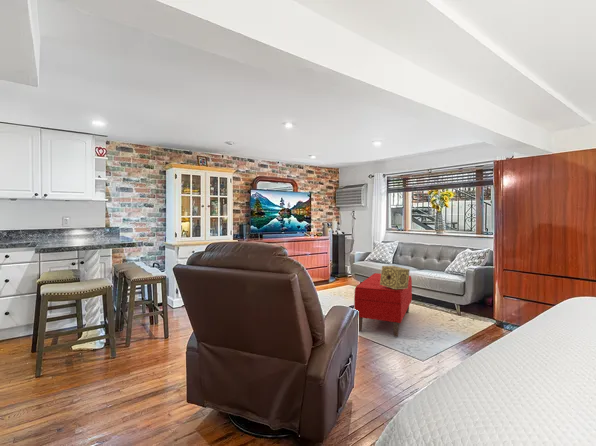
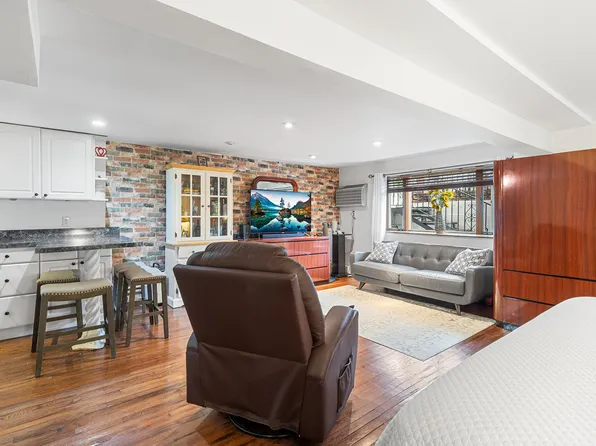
- bench [353,272,413,338]
- decorative box [380,265,411,289]
